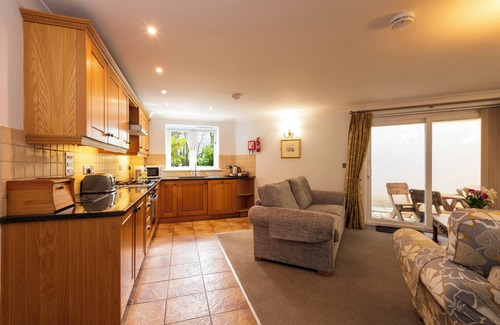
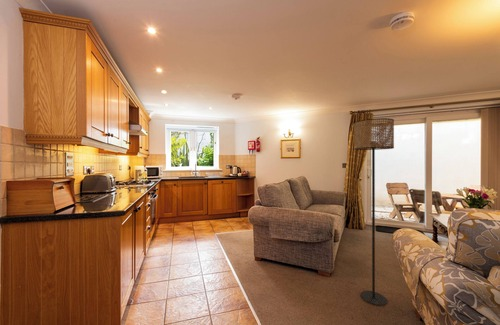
+ floor lamp [353,117,395,306]
